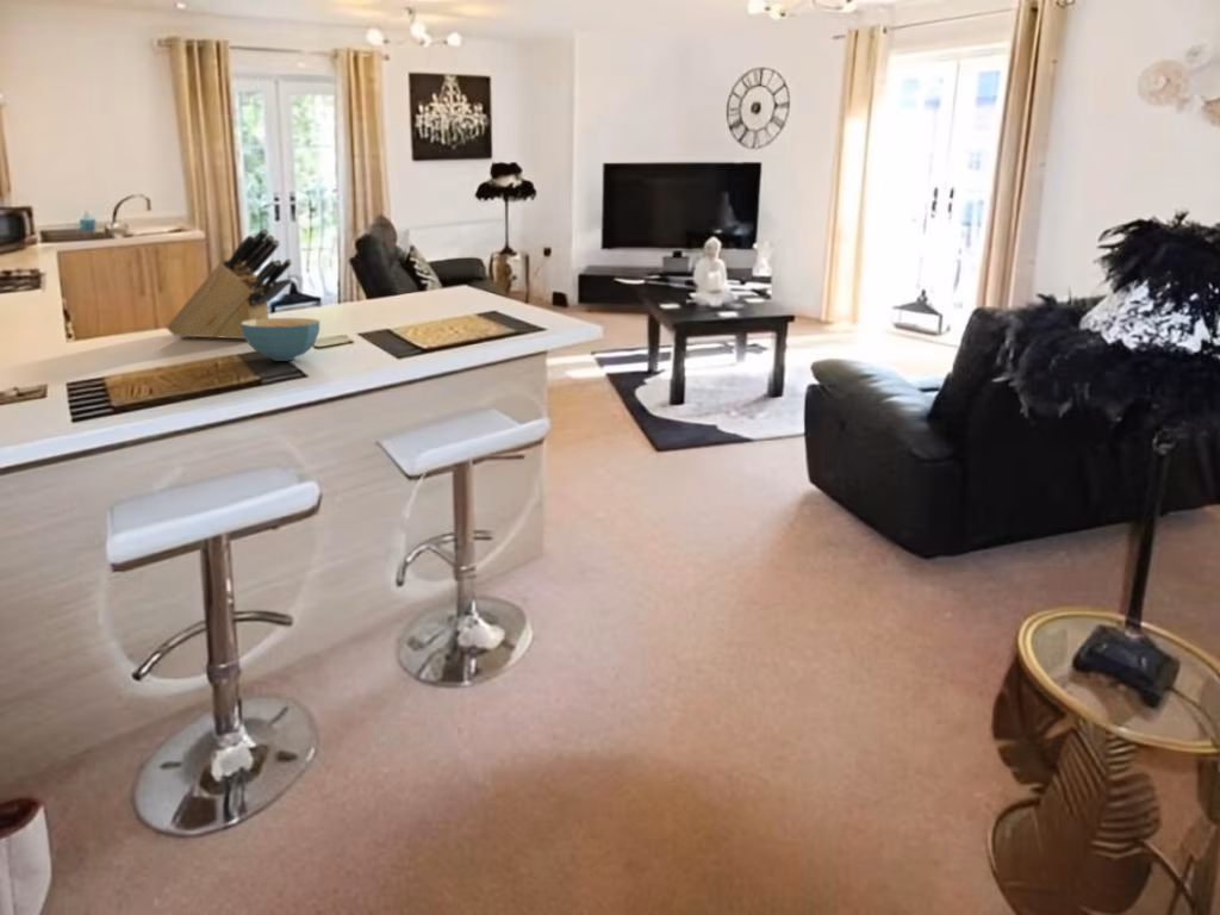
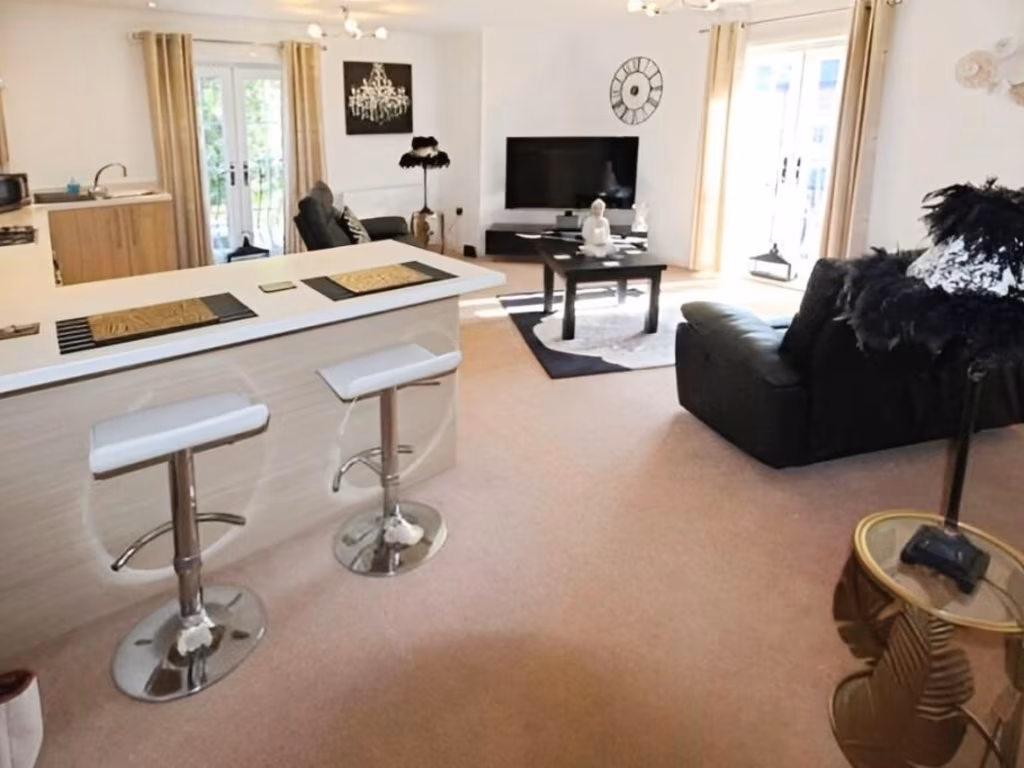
- cereal bowl [241,317,322,362]
- knife block [166,228,293,340]
